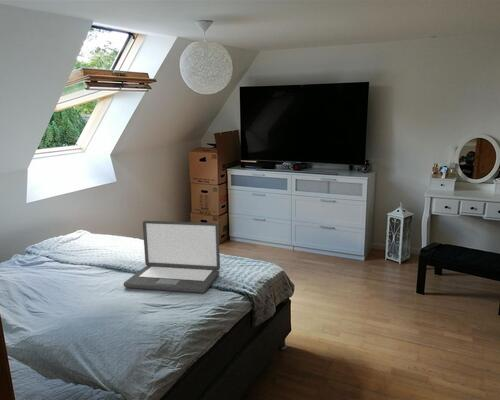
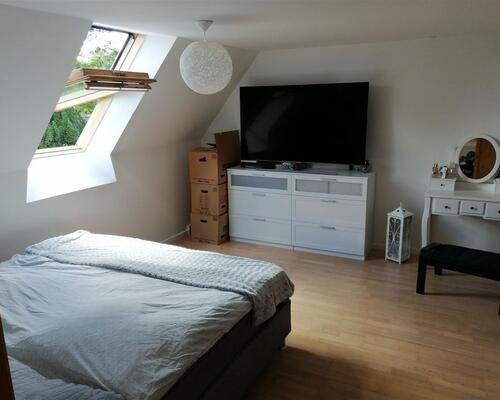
- laptop [123,220,221,294]
